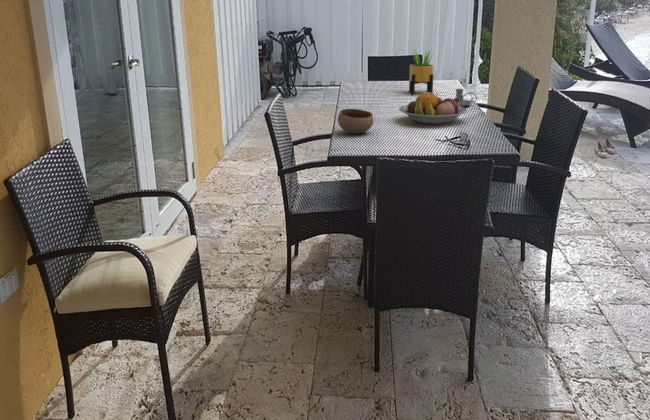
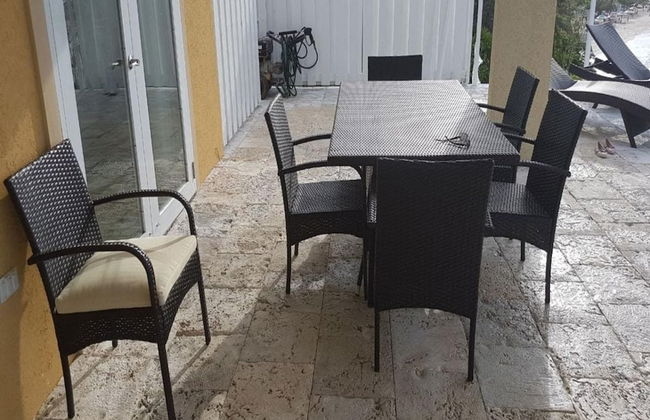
- bowl [337,108,374,135]
- candle holder [455,88,478,107]
- fruit bowl [398,92,469,125]
- potted plant [408,45,434,96]
